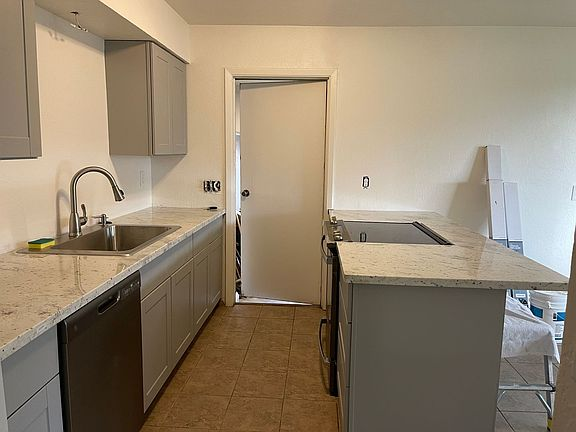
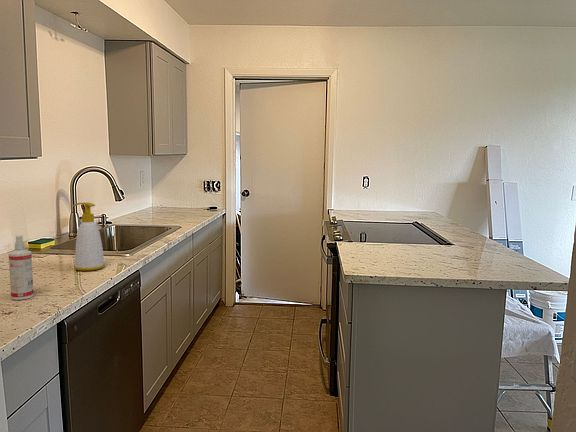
+ soap bottle [71,202,106,272]
+ spray bottle [7,234,35,301]
